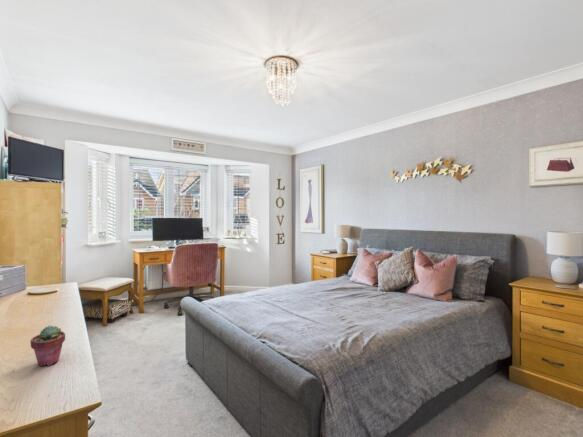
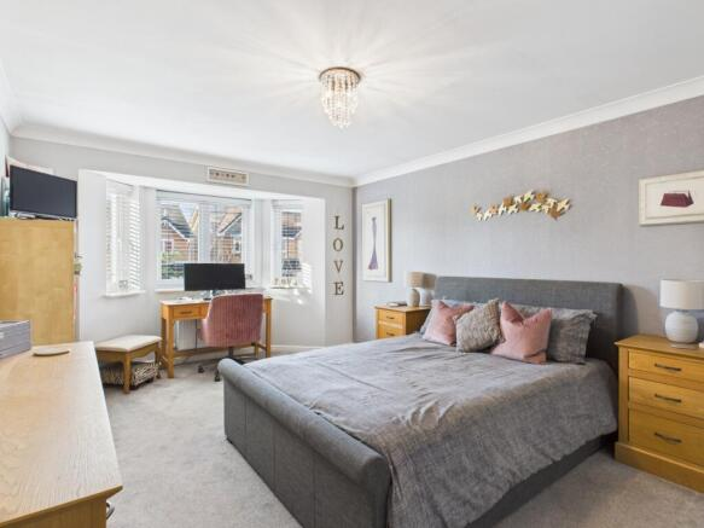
- potted succulent [29,325,66,367]
